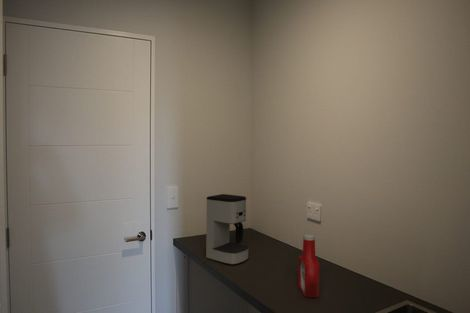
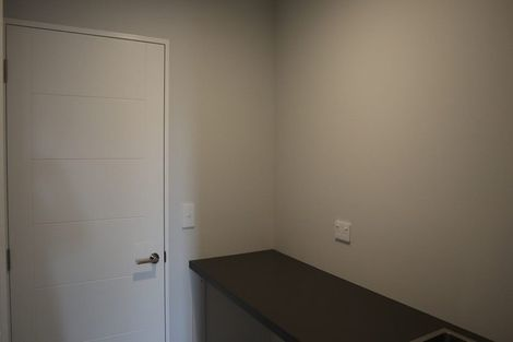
- soap bottle [298,233,321,299]
- coffee maker [205,193,250,266]
